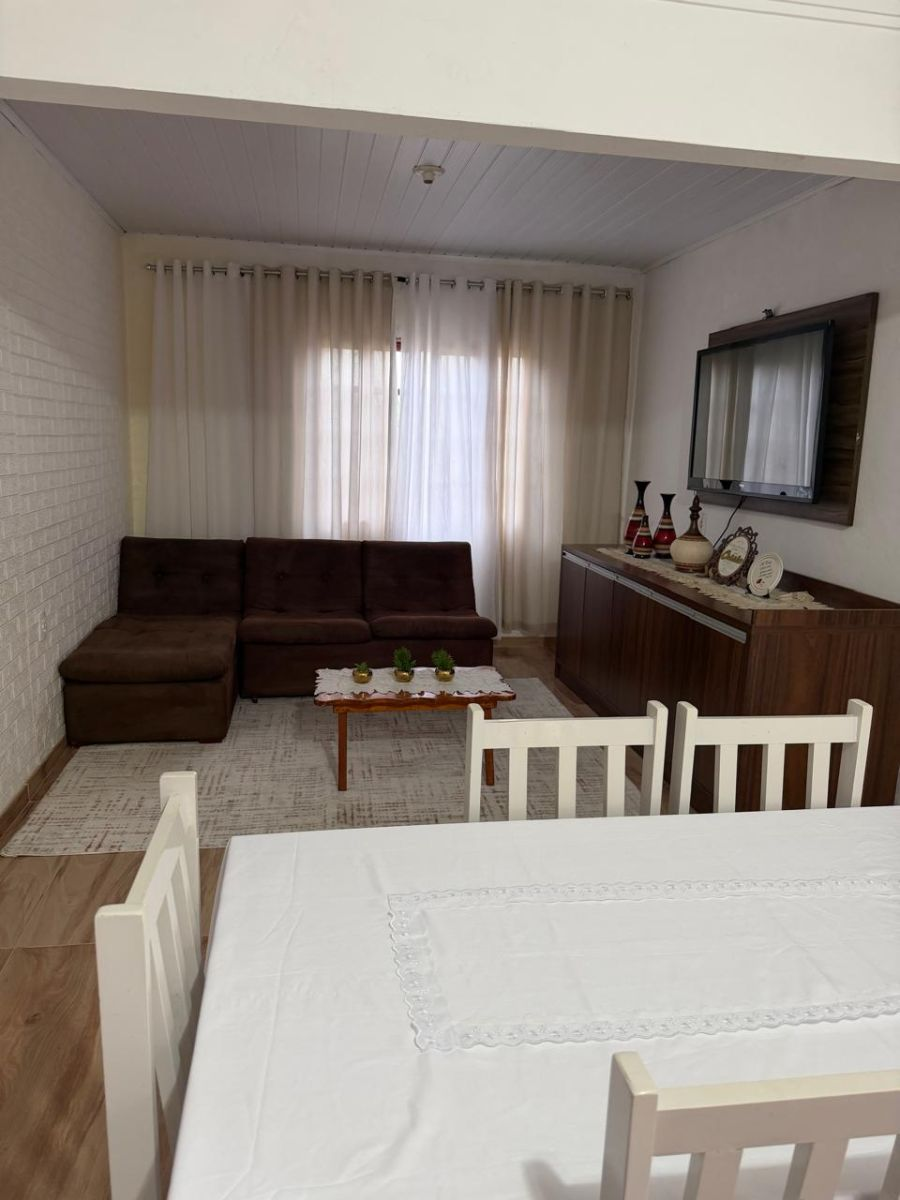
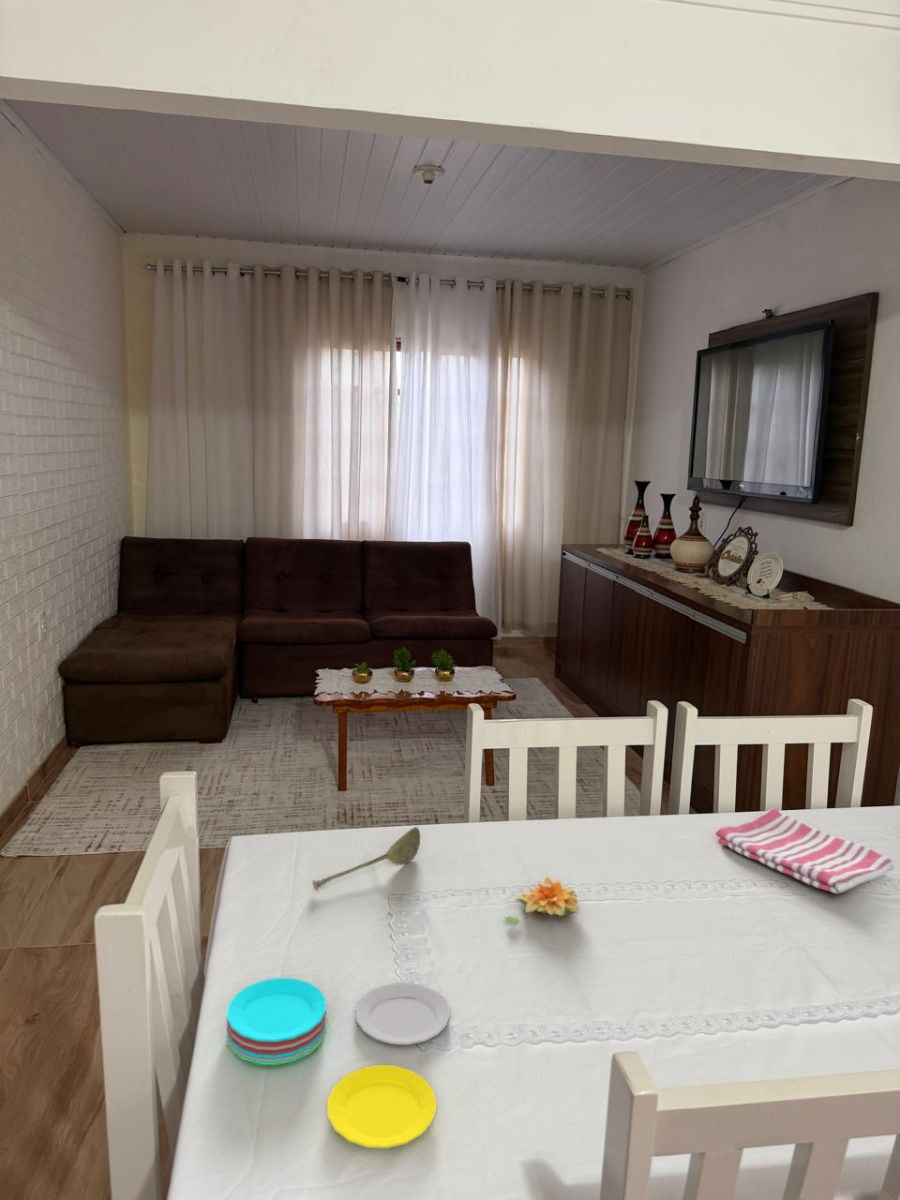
+ dish towel [715,807,896,895]
+ soupspoon [311,826,421,892]
+ plate [226,977,451,1149]
+ flower [503,876,580,924]
